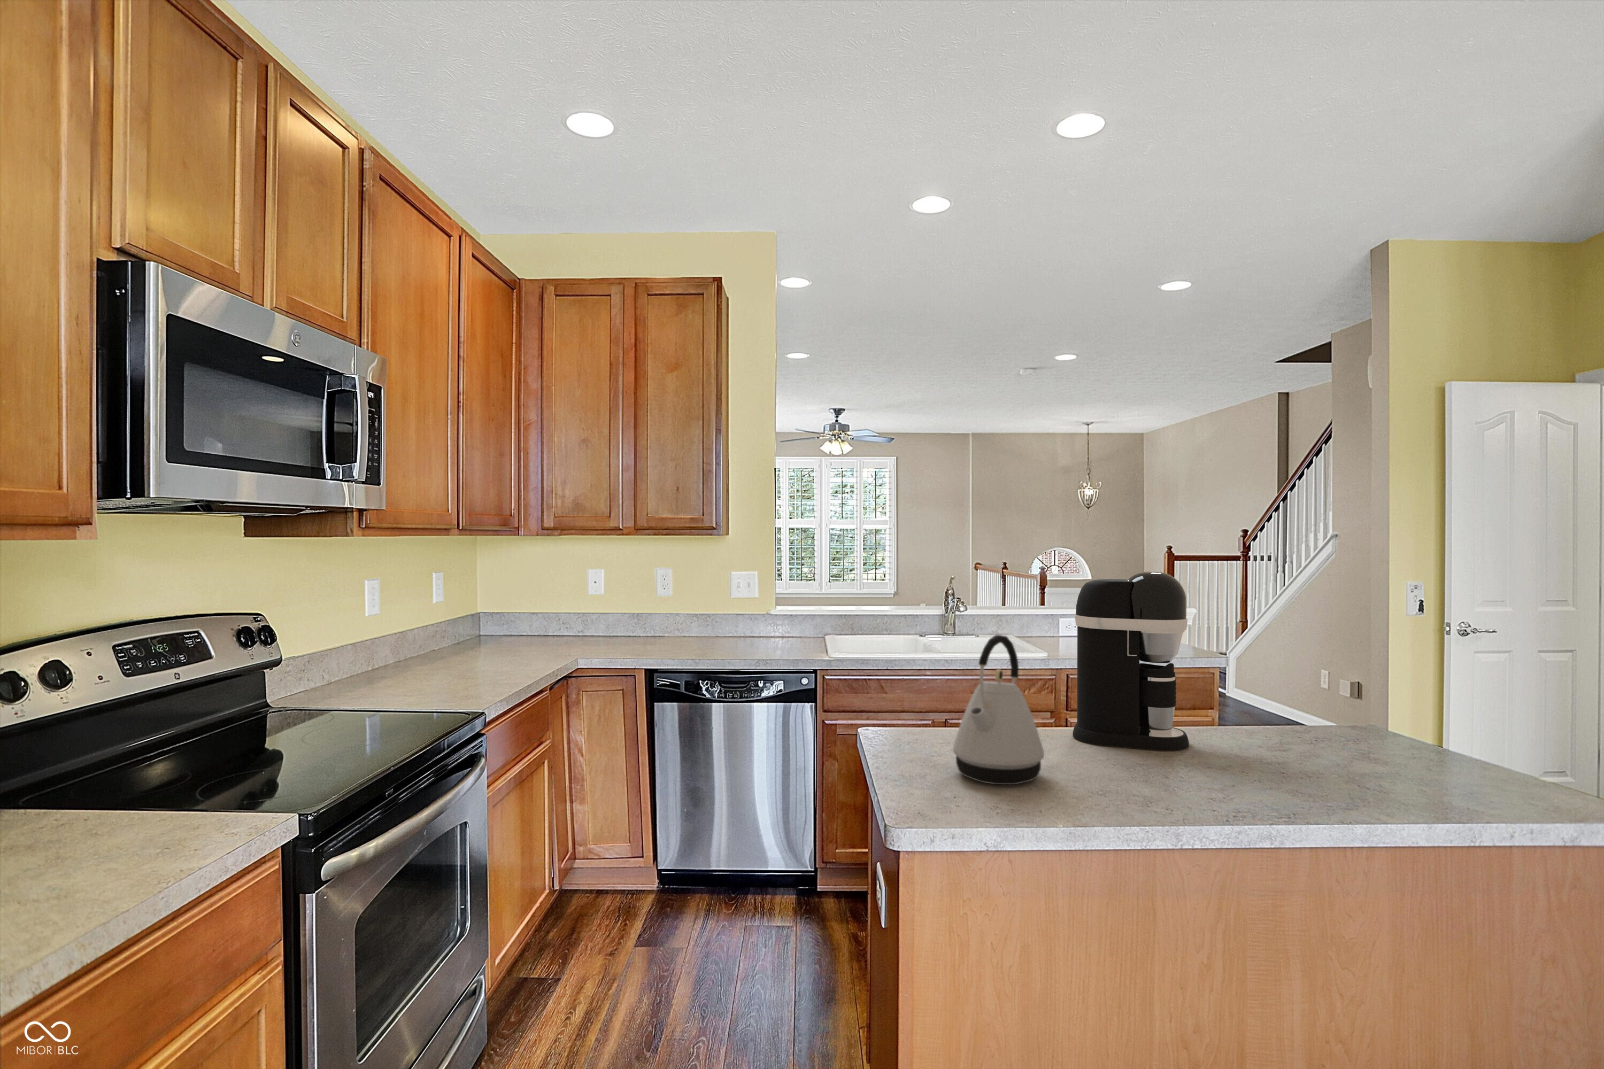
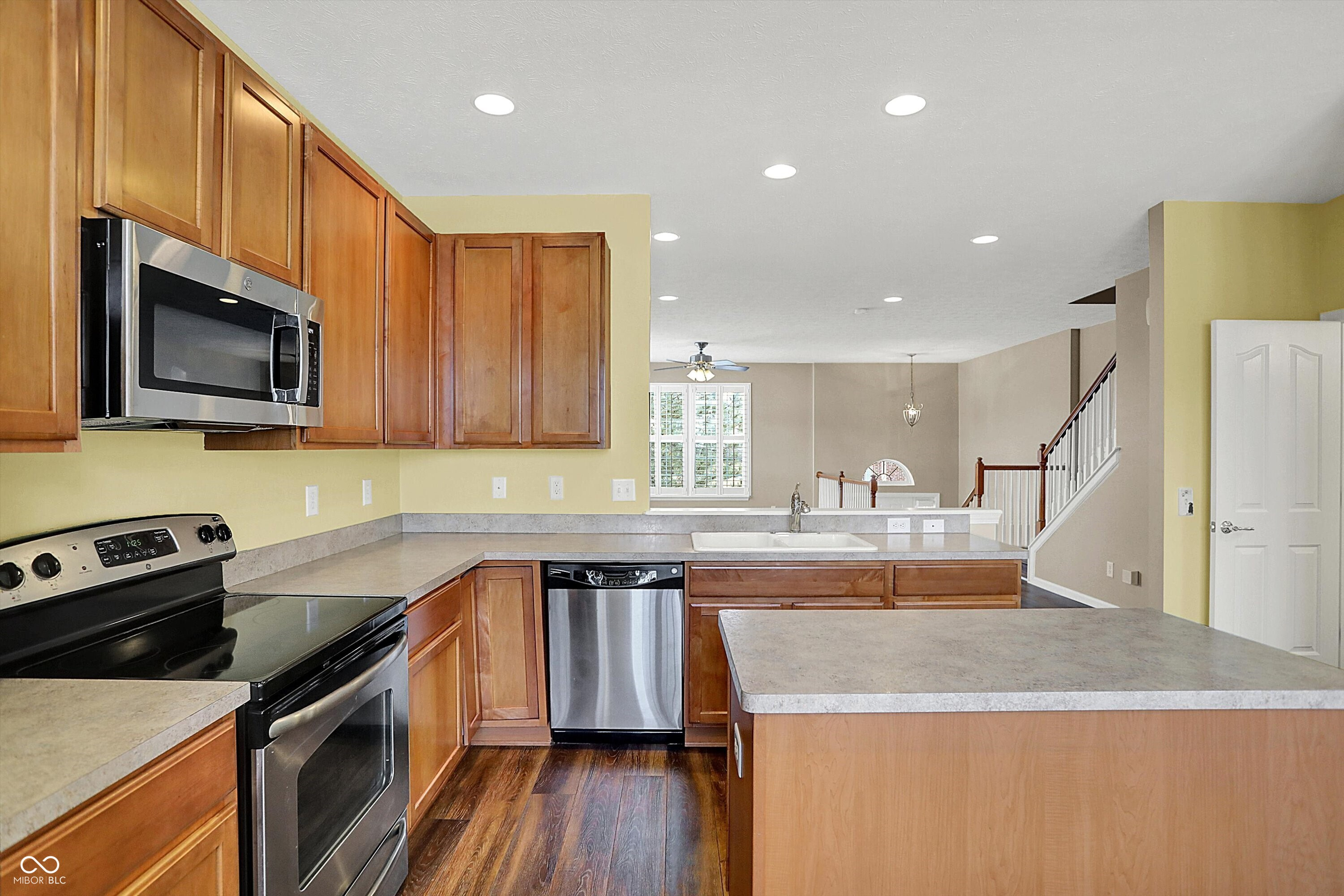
- kettle [952,635,1044,785]
- coffee maker [1072,570,1190,750]
